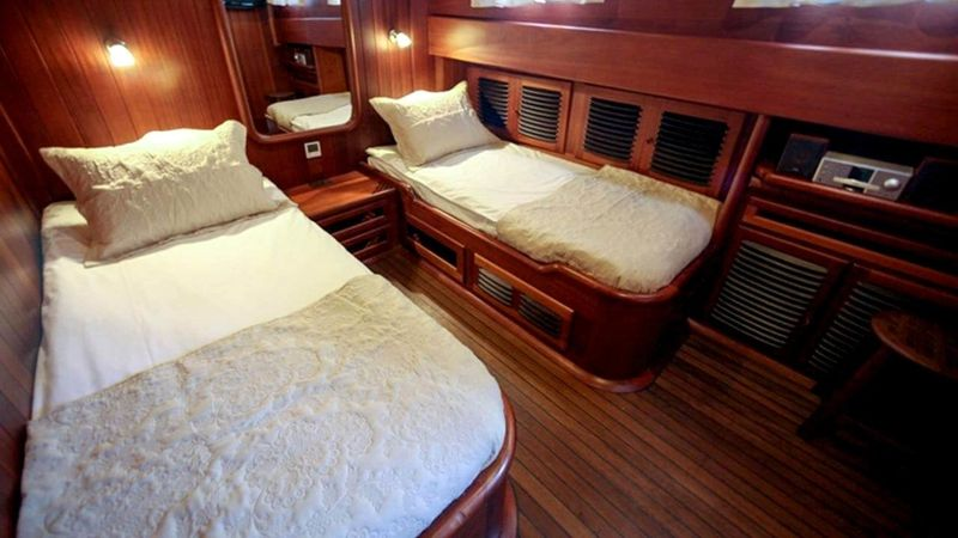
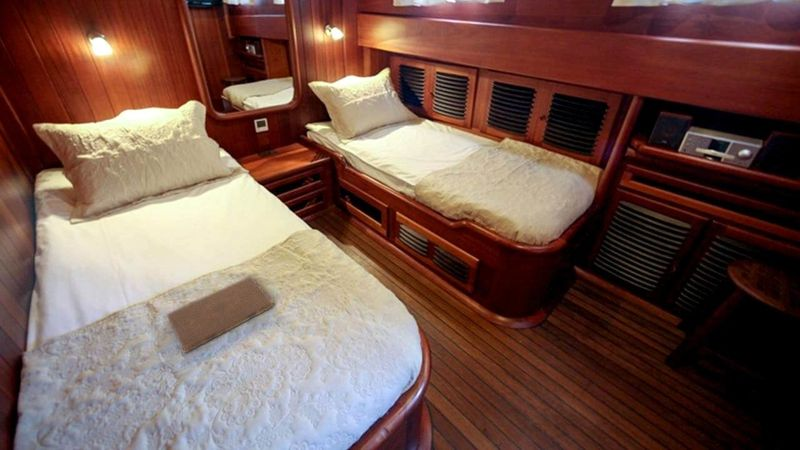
+ book [165,275,275,355]
